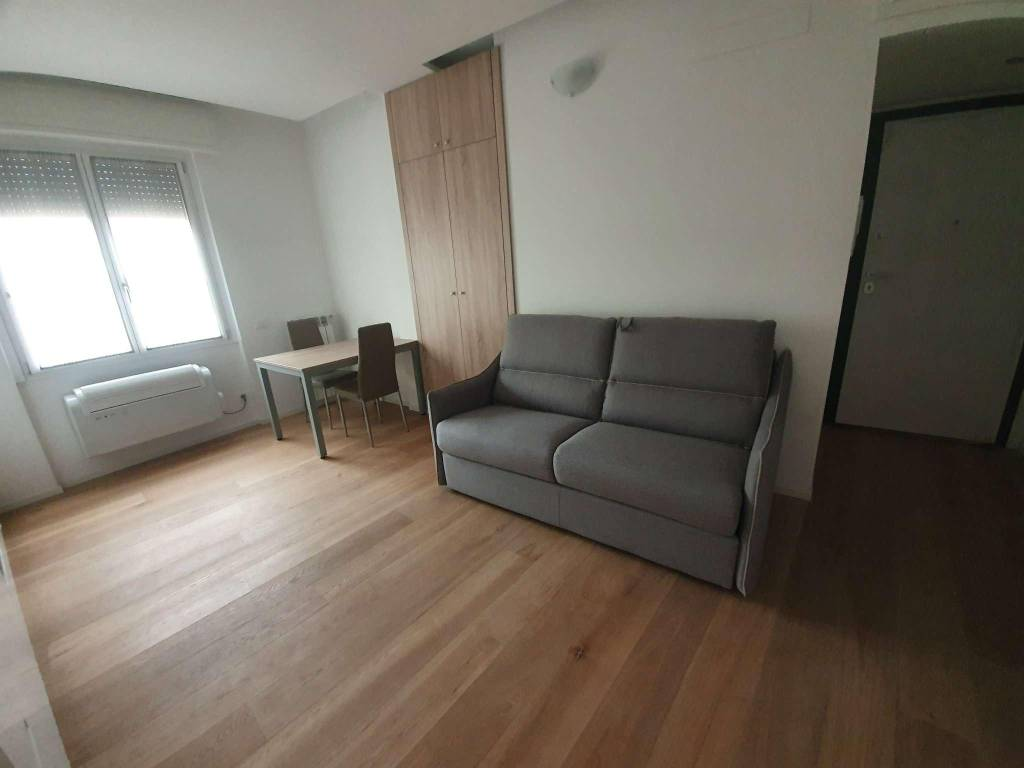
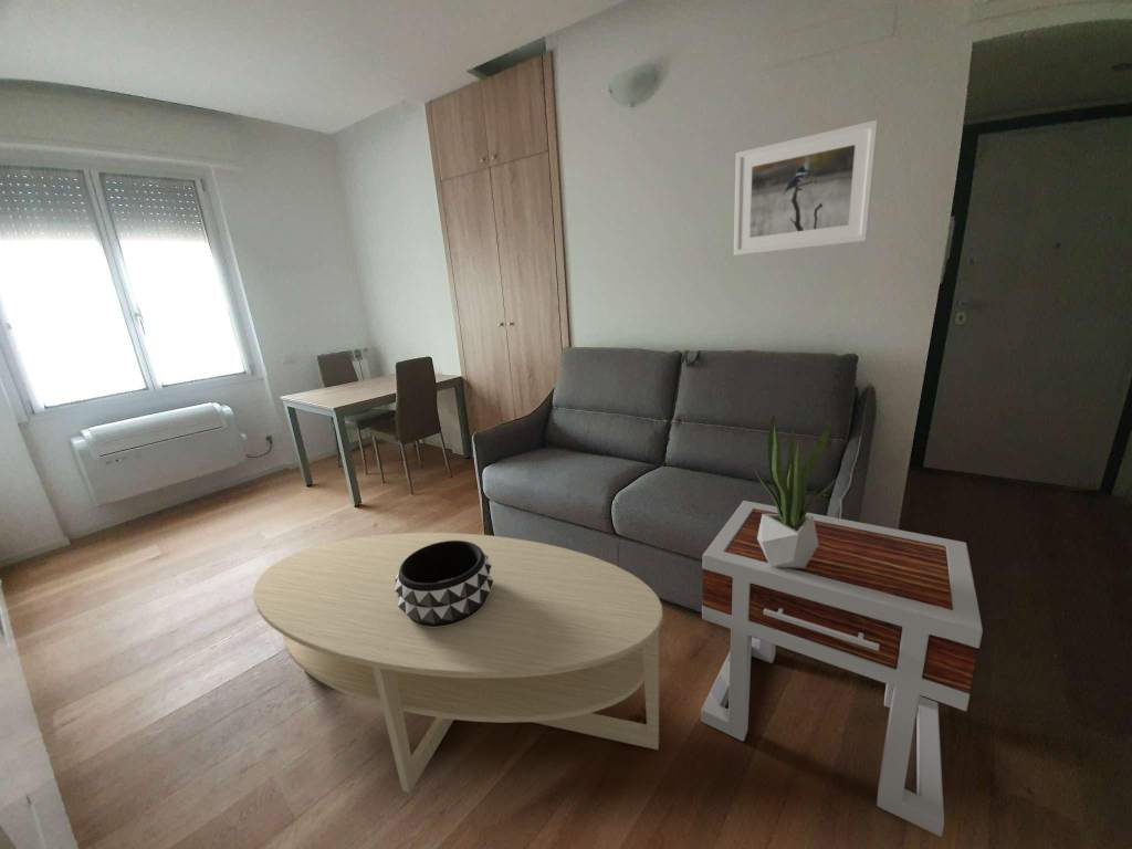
+ coffee table [252,532,664,794]
+ potted plant [753,412,838,568]
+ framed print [733,118,879,256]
+ decorative bowl [395,541,494,627]
+ side table [700,500,984,838]
